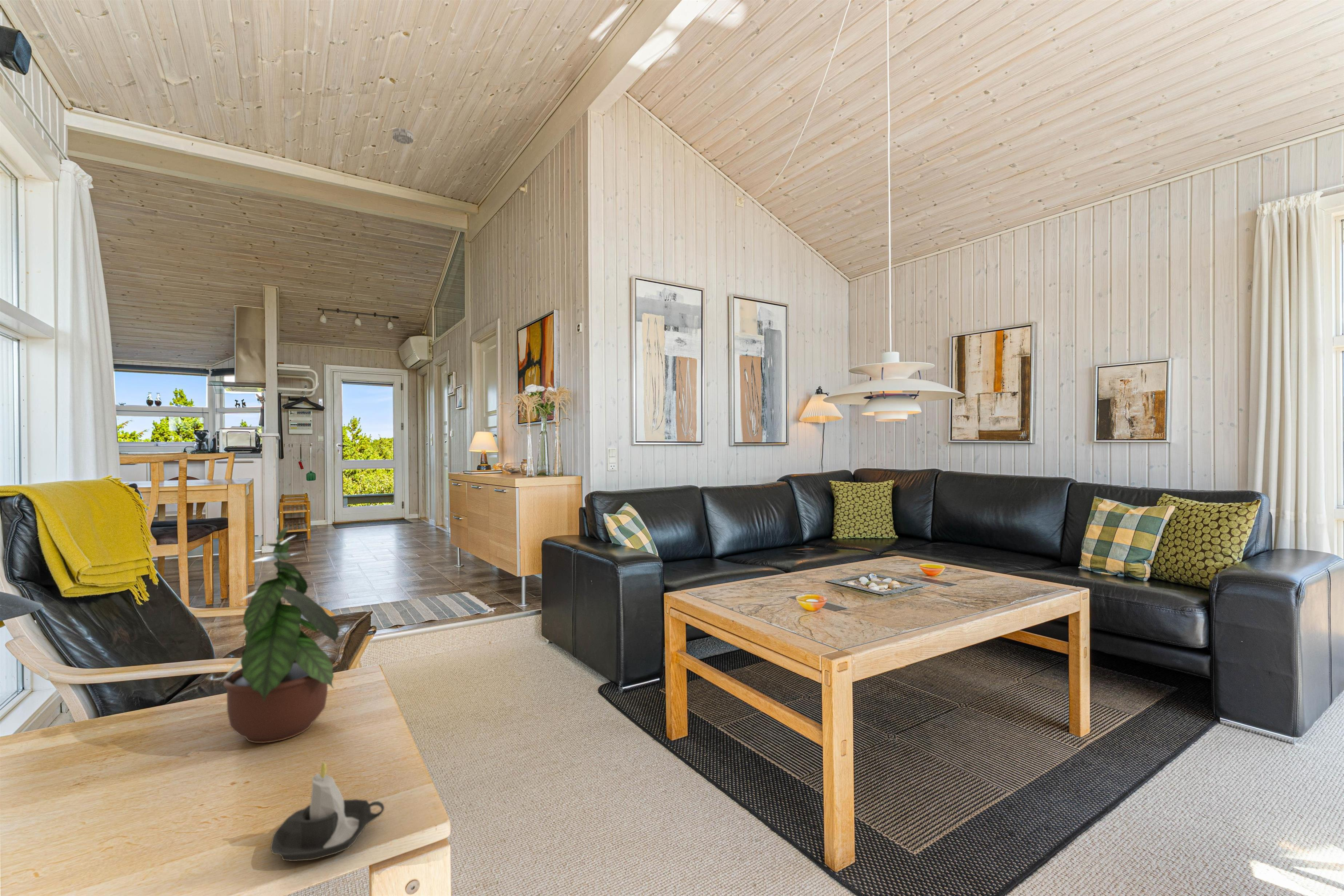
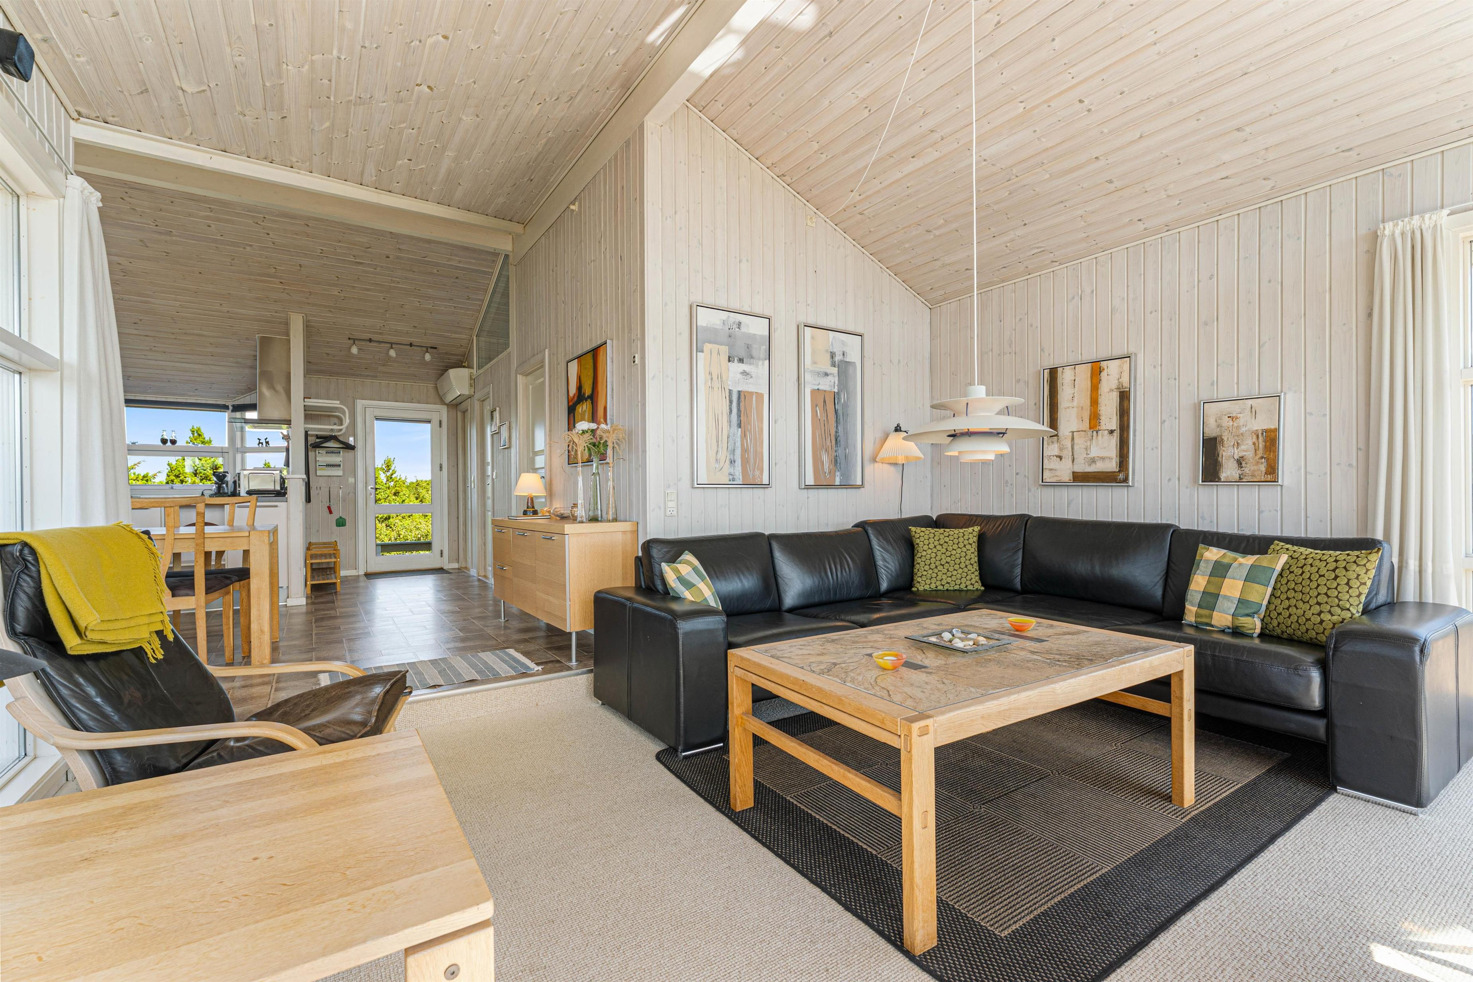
- candle [270,759,385,861]
- smoke detector [392,127,414,144]
- potted plant [220,526,340,743]
